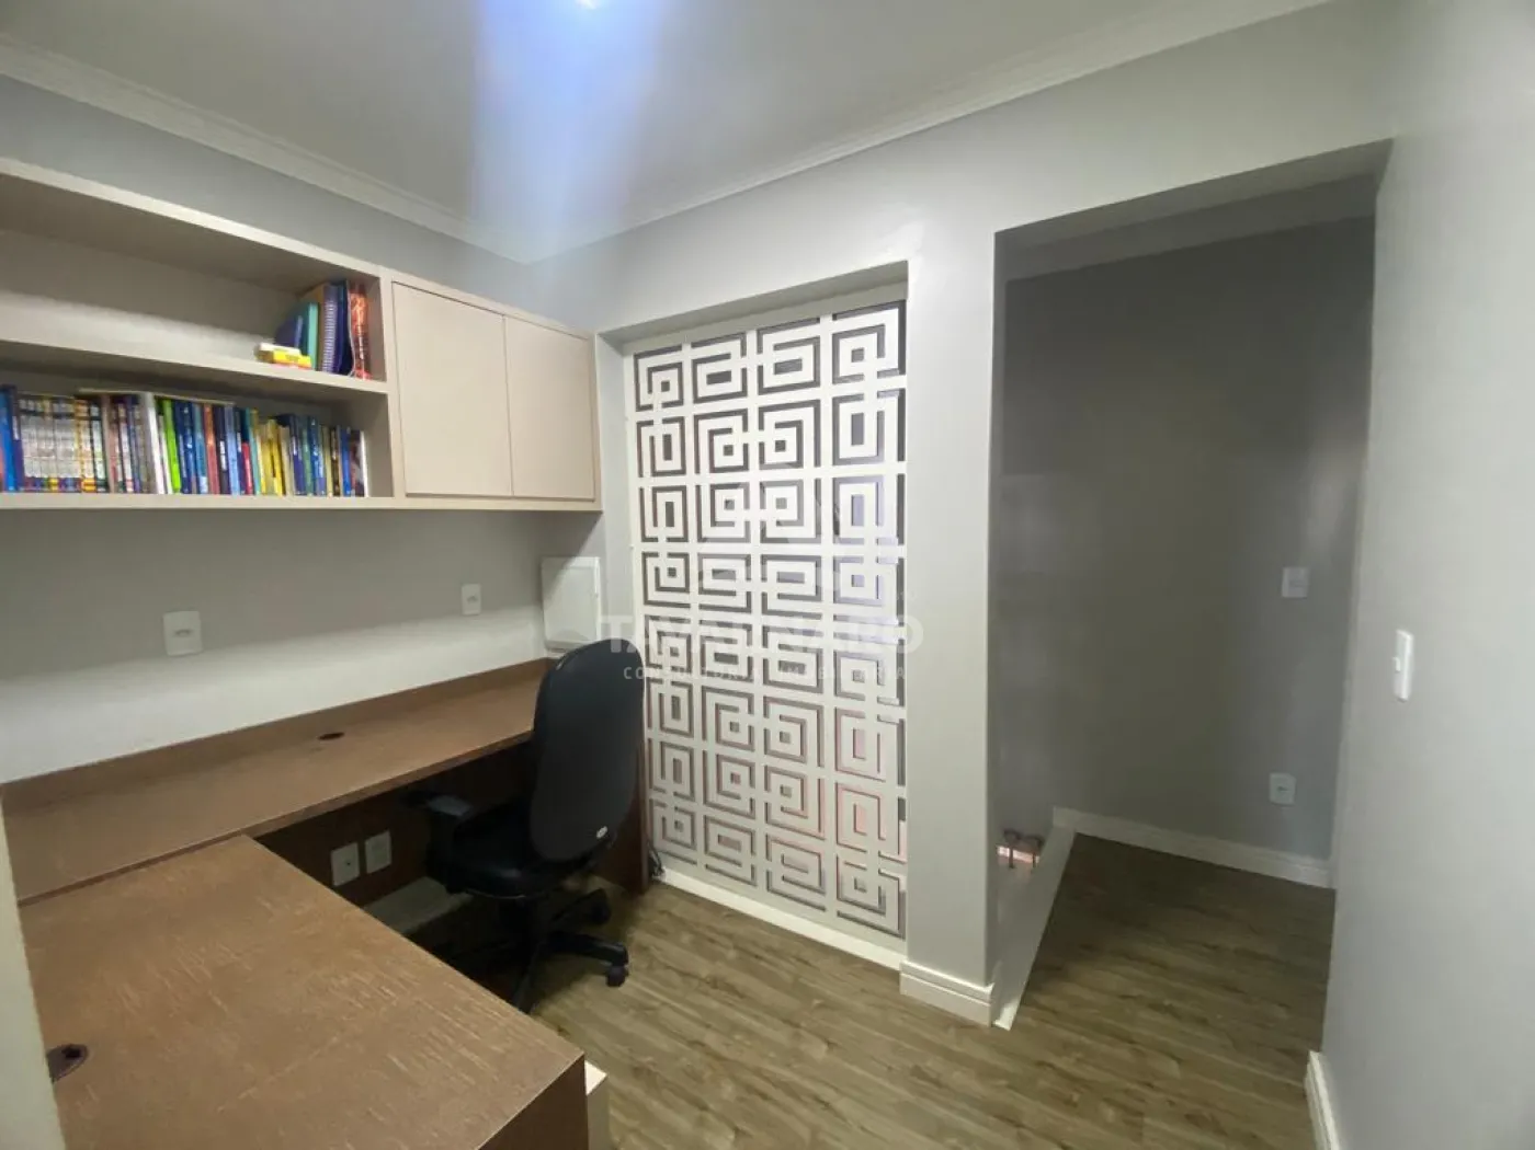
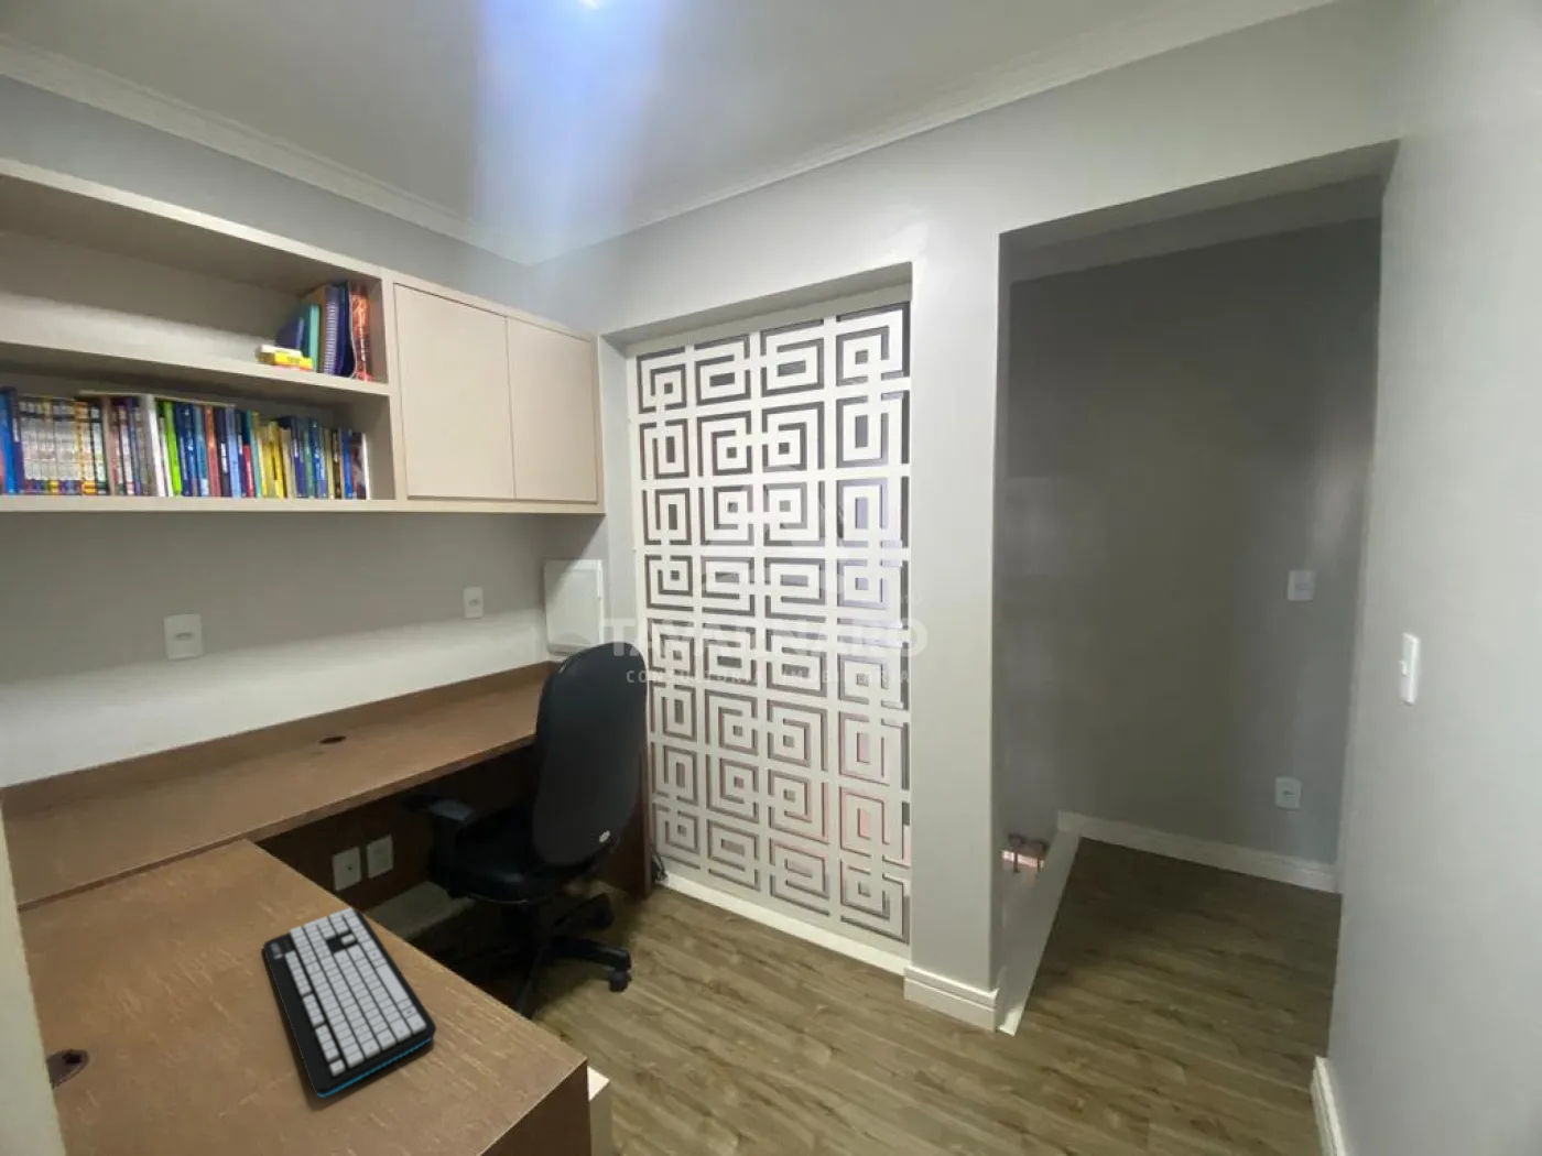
+ keyboard [262,906,438,1099]
